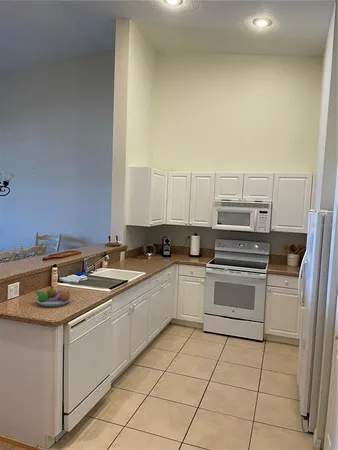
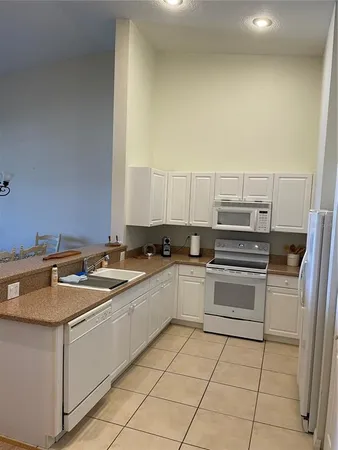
- fruit bowl [34,286,72,308]
